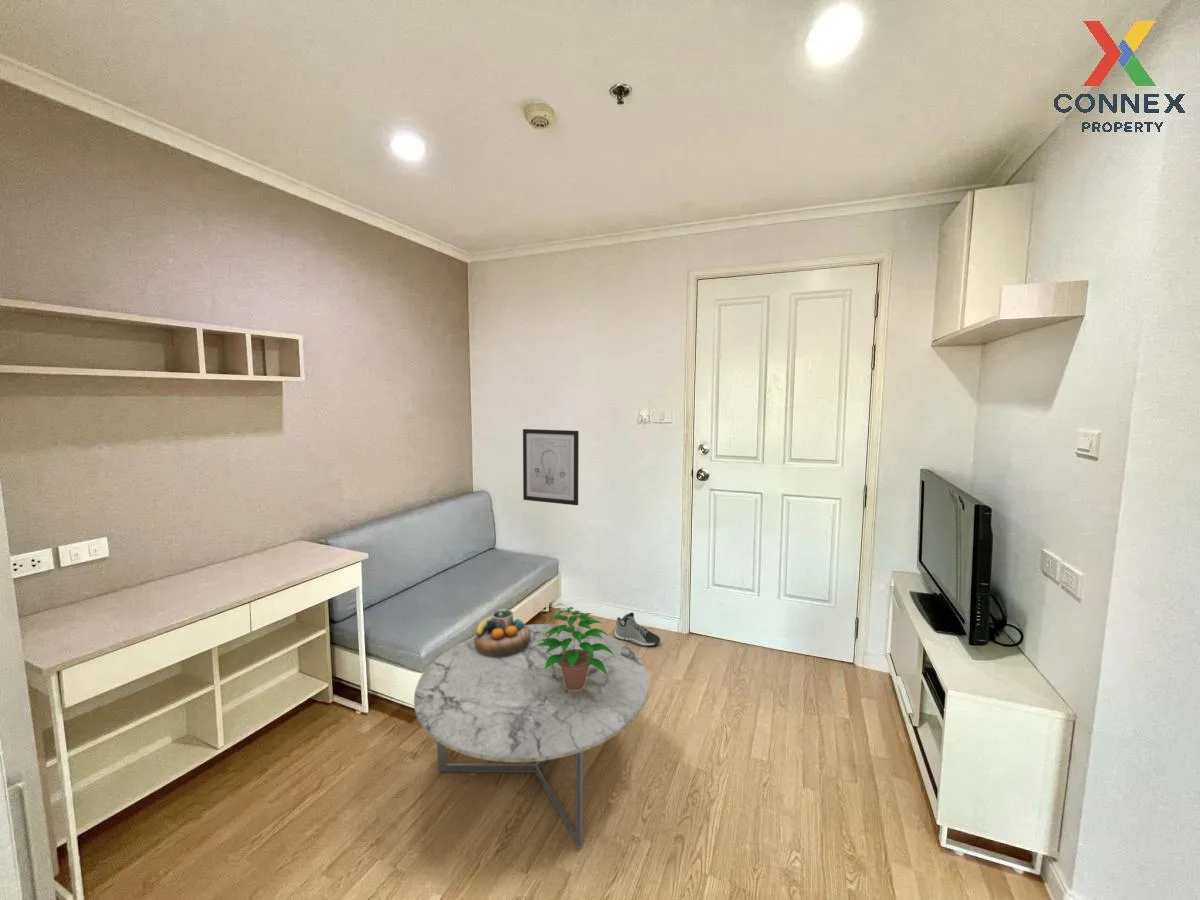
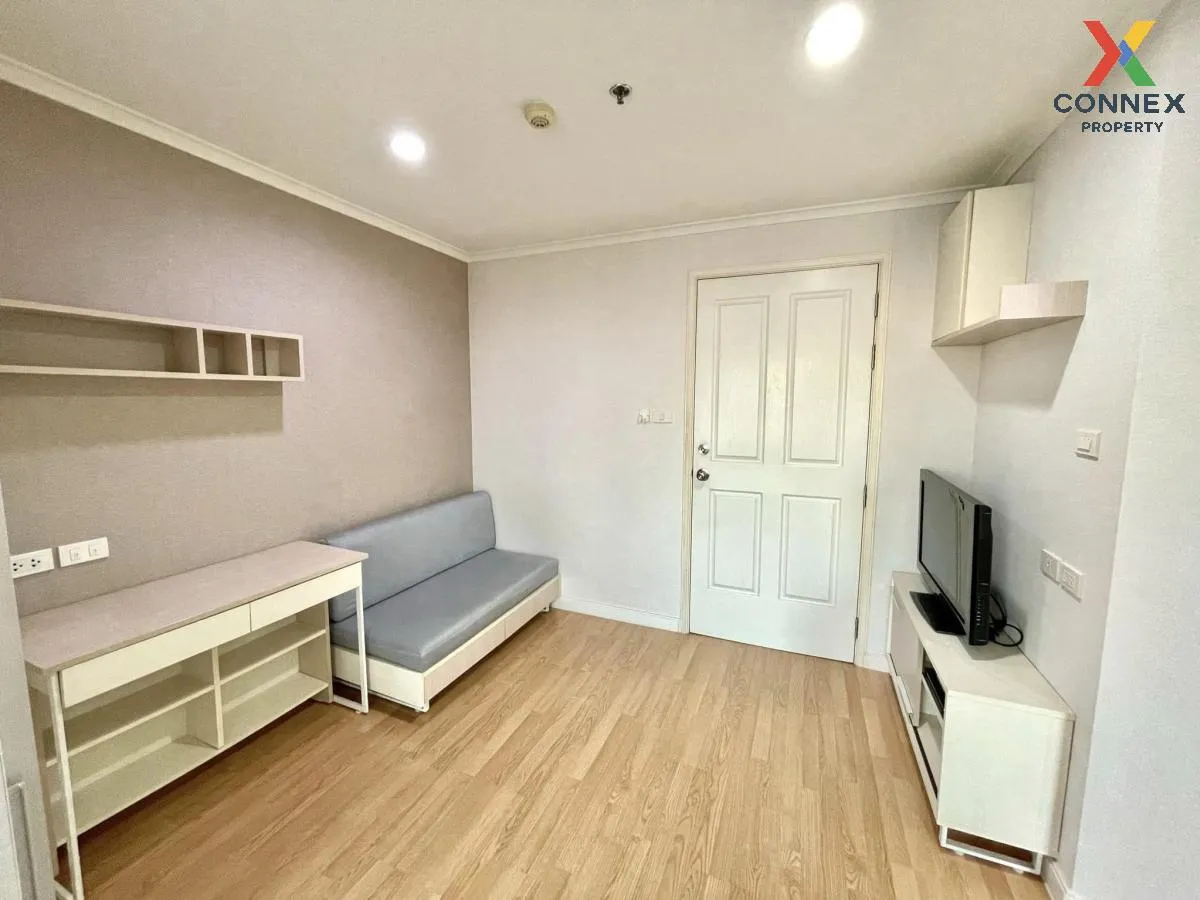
- wall art [522,428,580,506]
- decorative bowl [474,608,530,658]
- coffee table [413,623,650,850]
- sneaker [614,611,661,647]
- potted plant [536,603,615,690]
